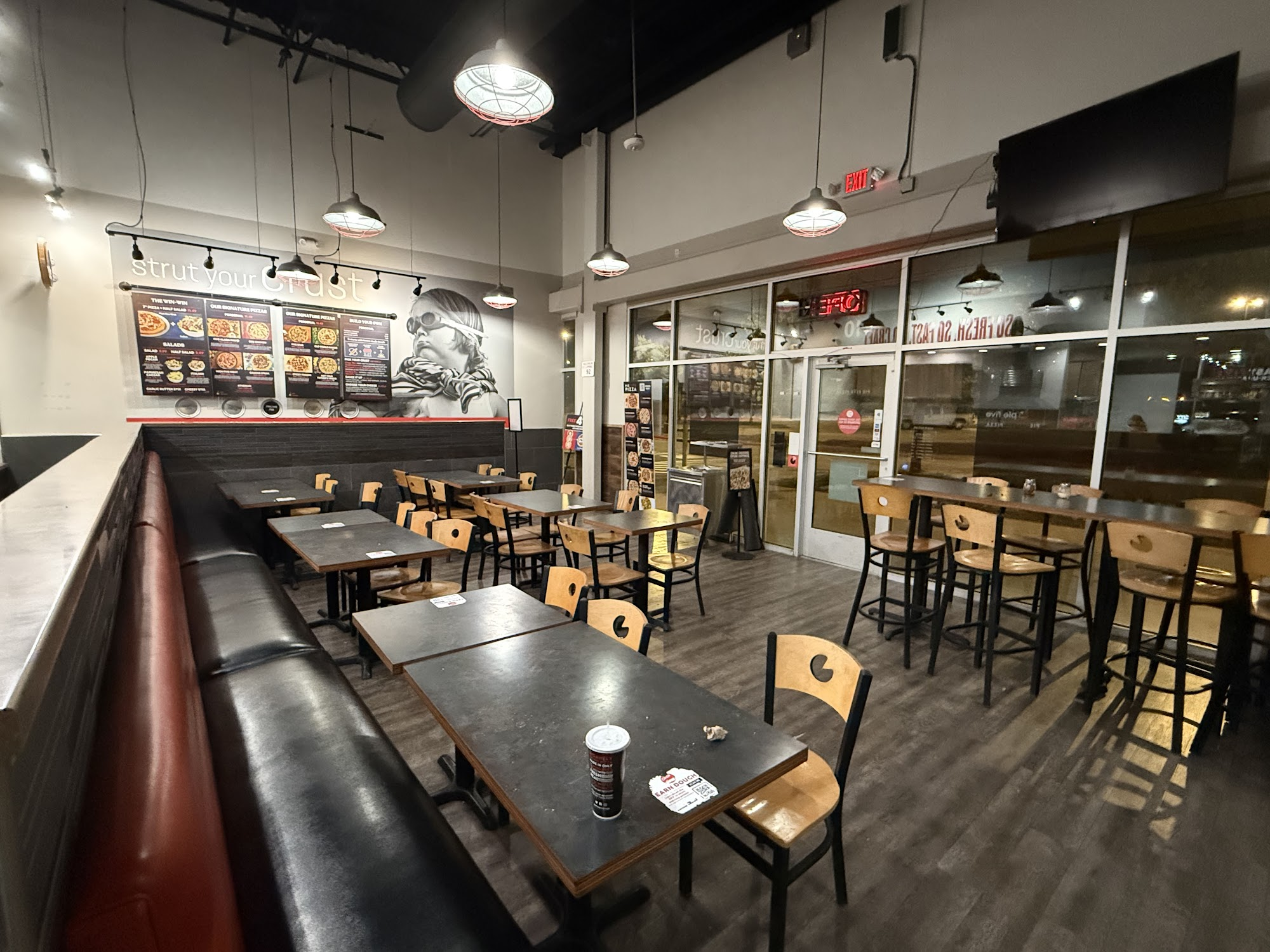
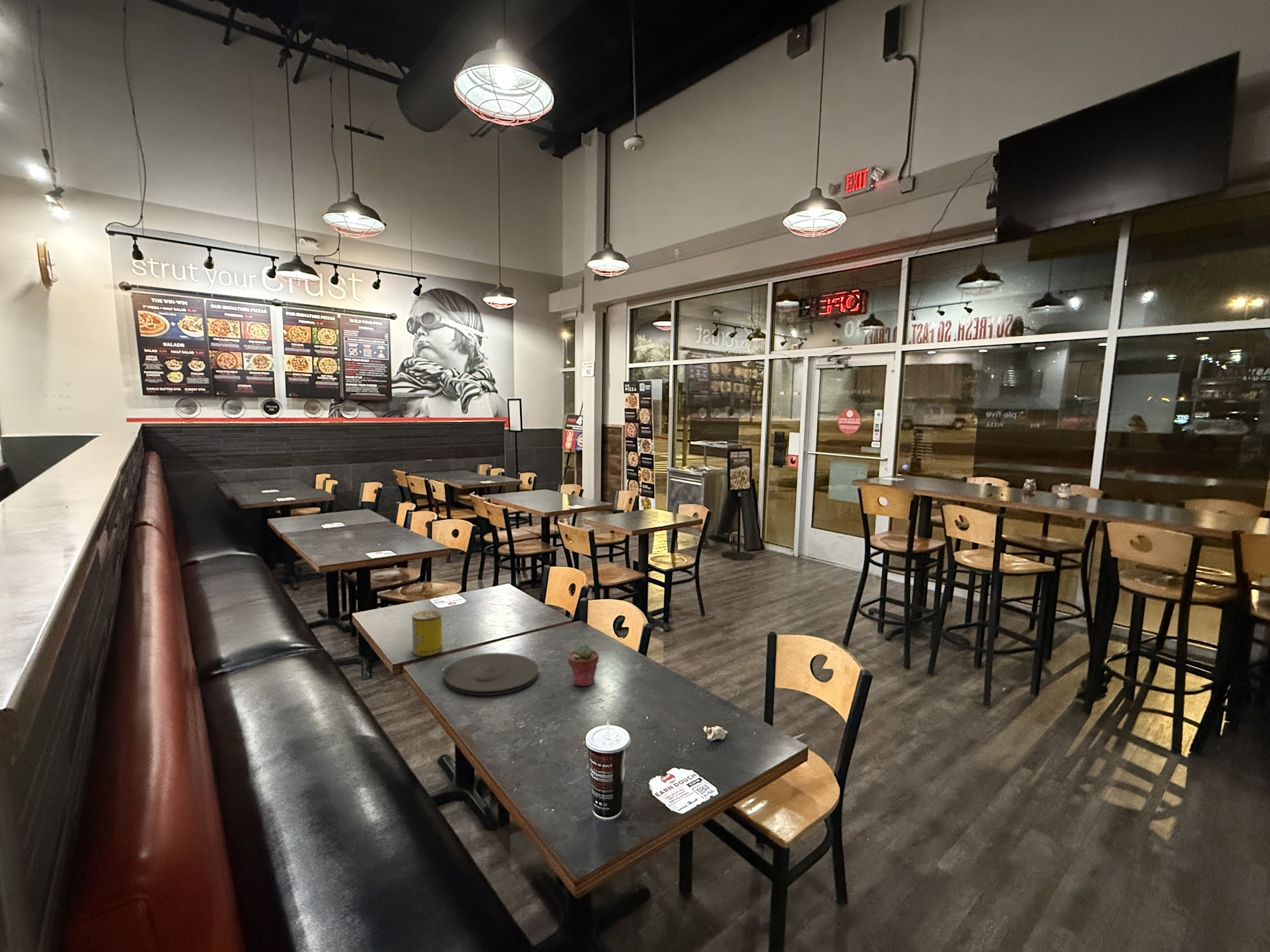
+ plate [443,652,539,696]
+ potted succulent [567,643,599,687]
+ beverage can [411,609,443,657]
